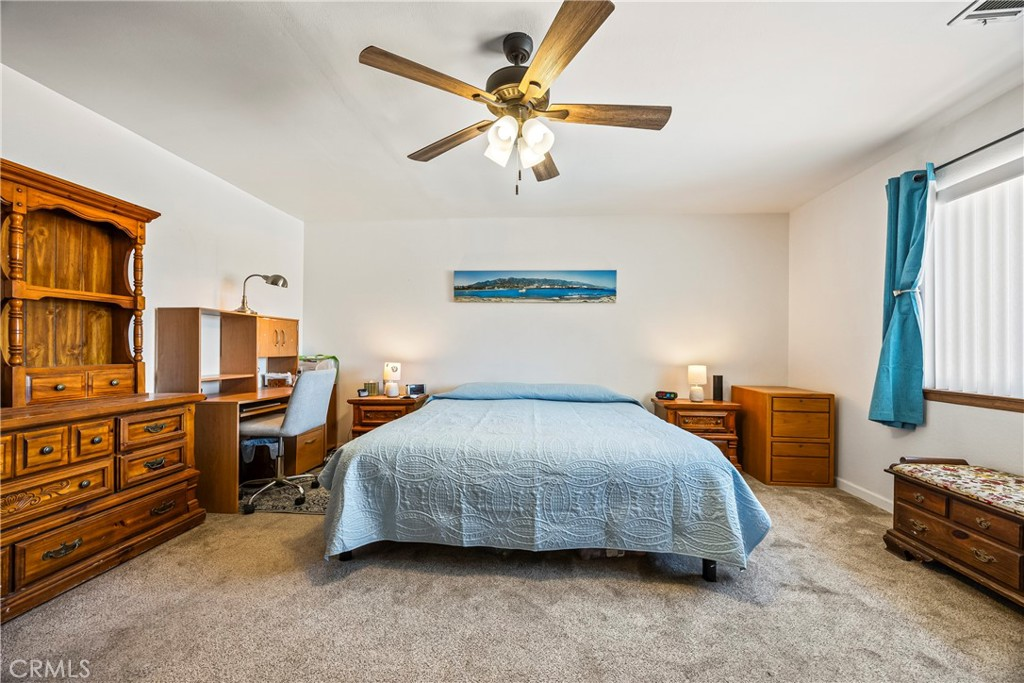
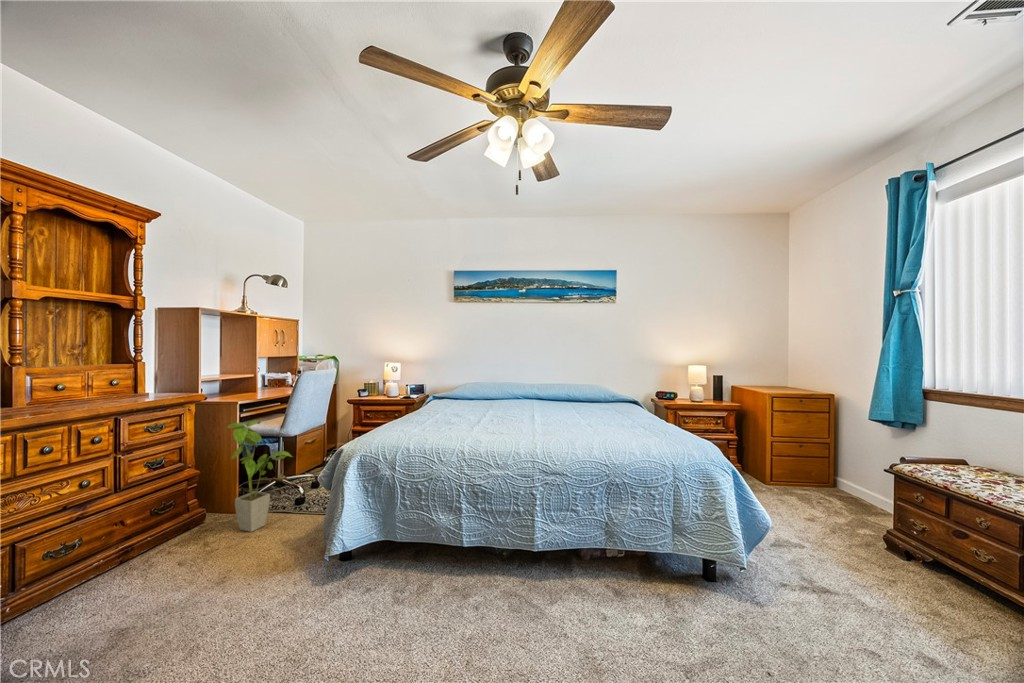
+ house plant [225,419,294,533]
